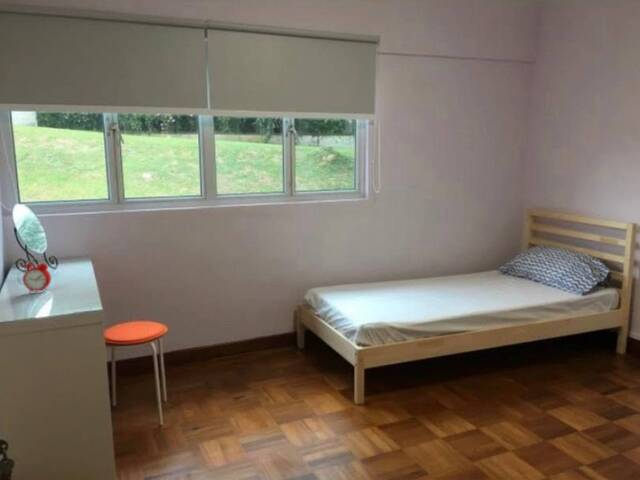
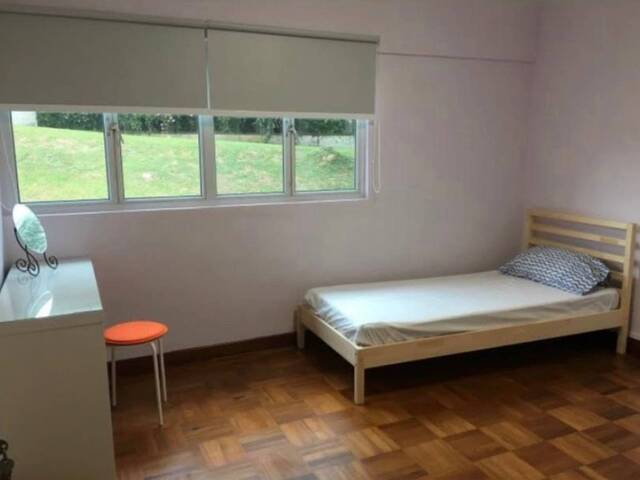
- alarm clock [22,257,52,294]
